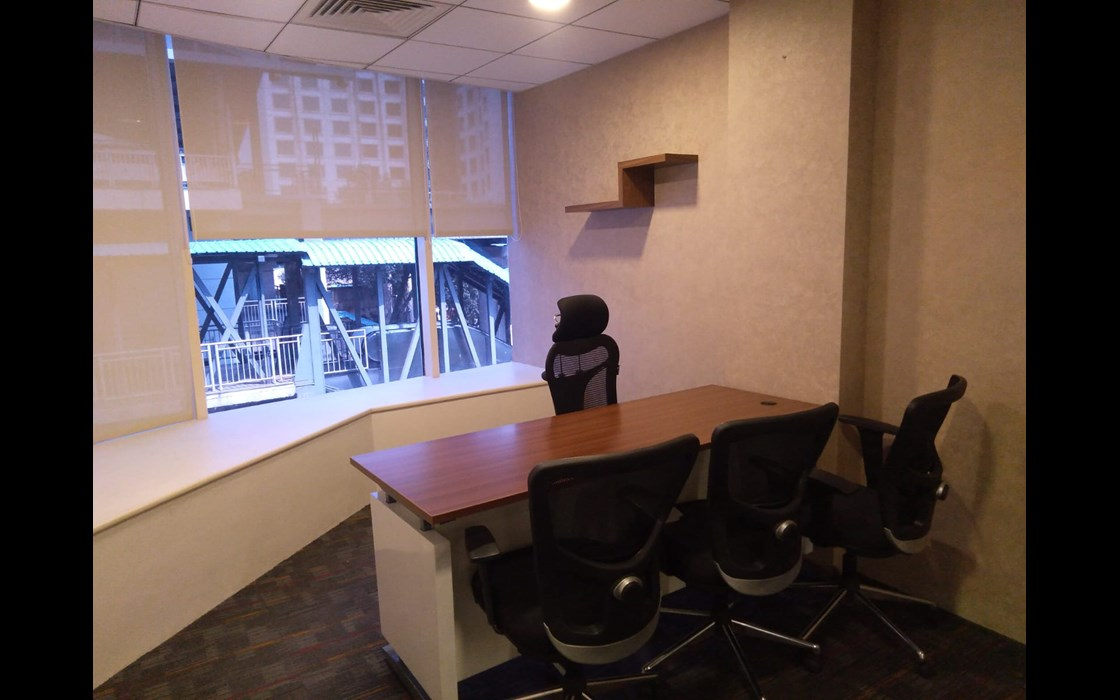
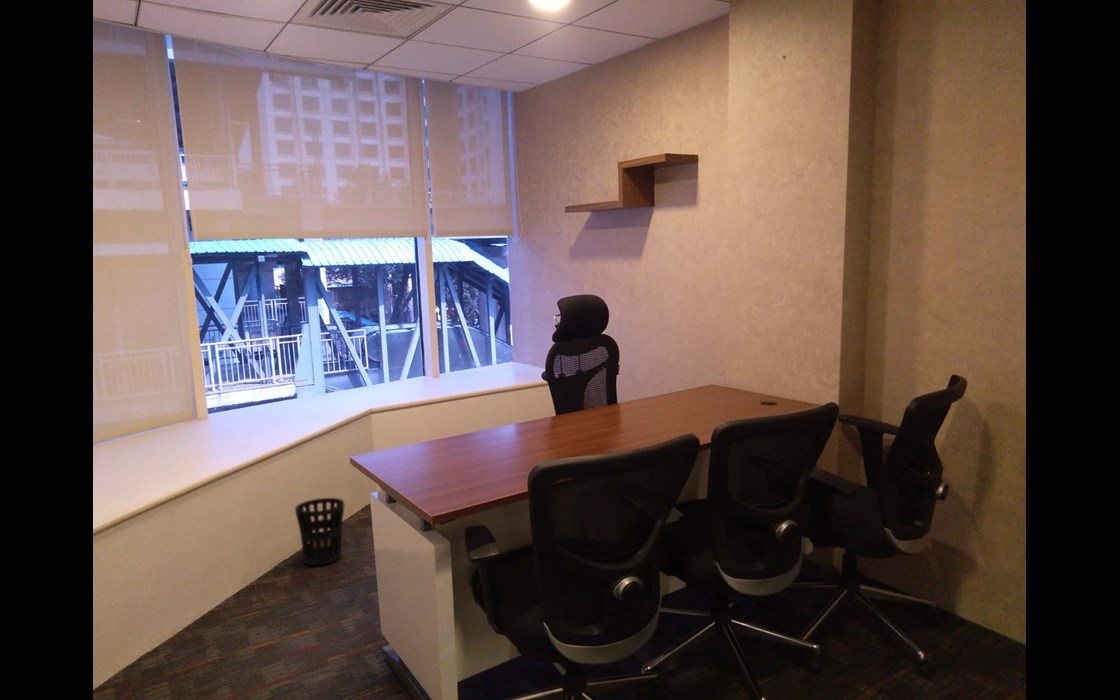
+ wastebasket [294,497,345,566]
